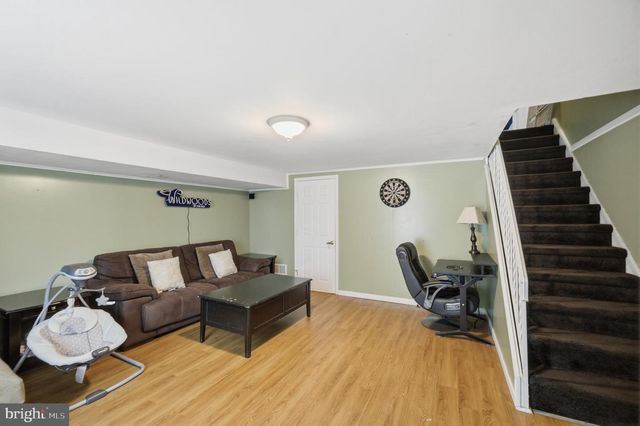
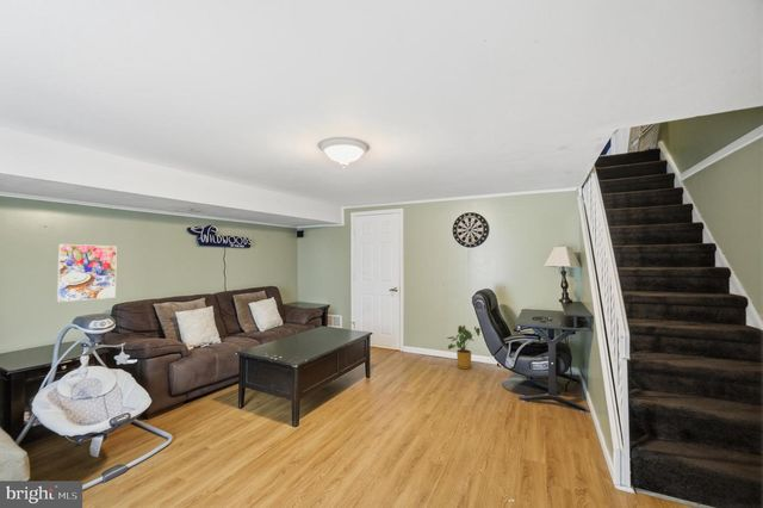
+ house plant [446,324,482,370]
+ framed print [56,243,118,303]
